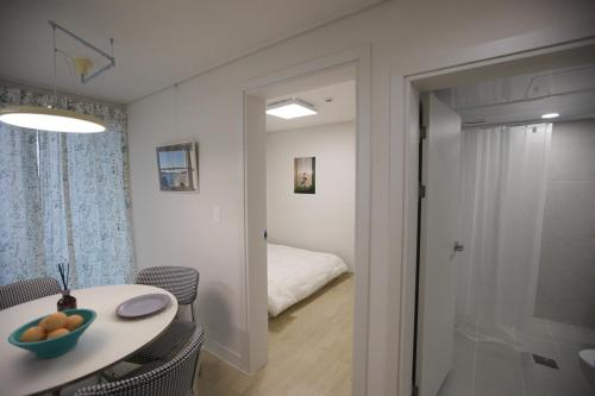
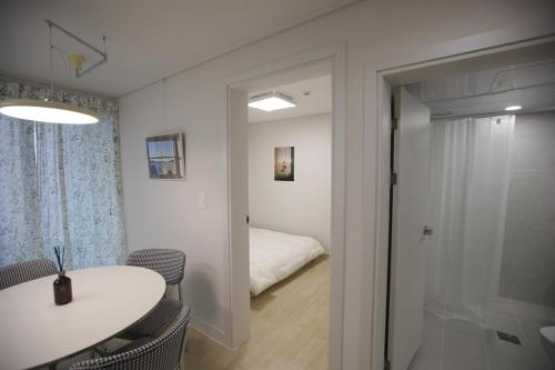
- plate [114,293,173,319]
- fruit bowl [7,308,98,359]
